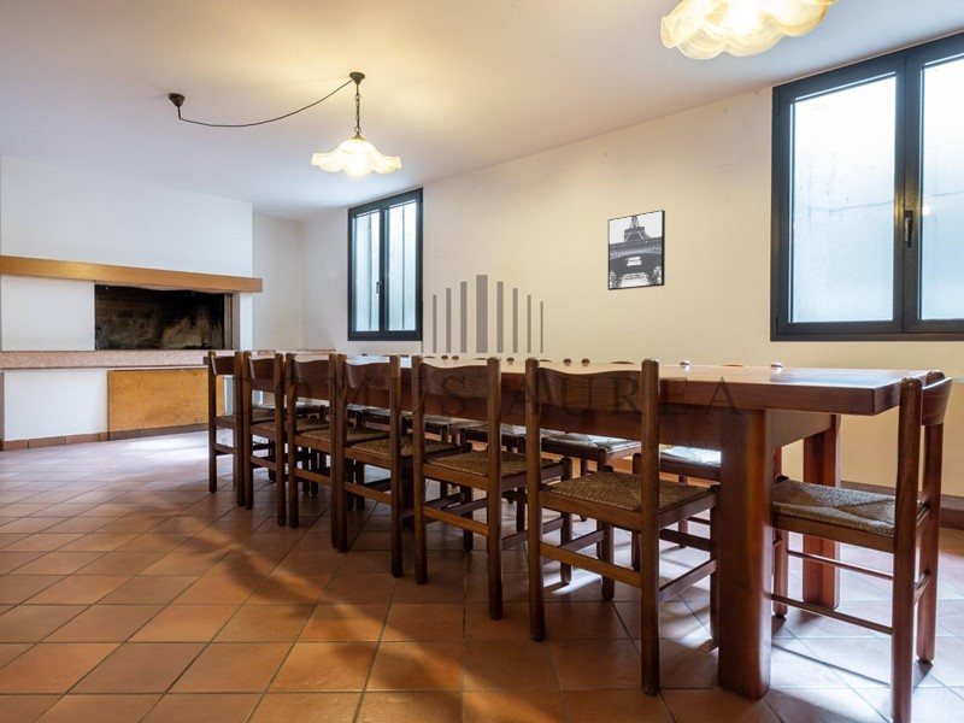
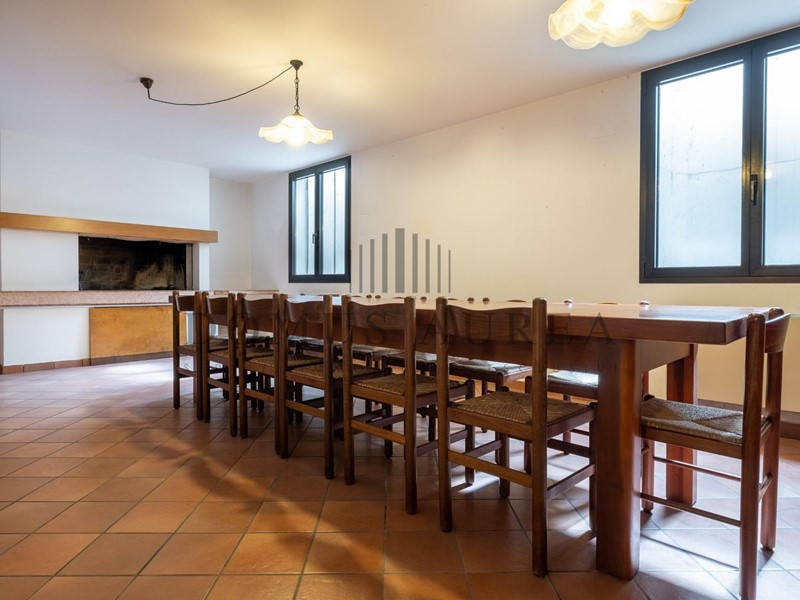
- wall art [607,208,666,292]
